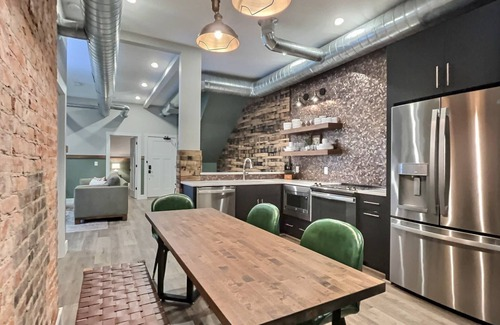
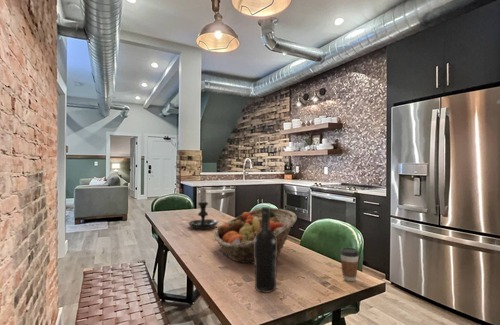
+ wine bottle [254,206,278,294]
+ candle holder [188,184,220,230]
+ fruit basket [213,207,298,265]
+ coffee cup [339,247,360,282]
